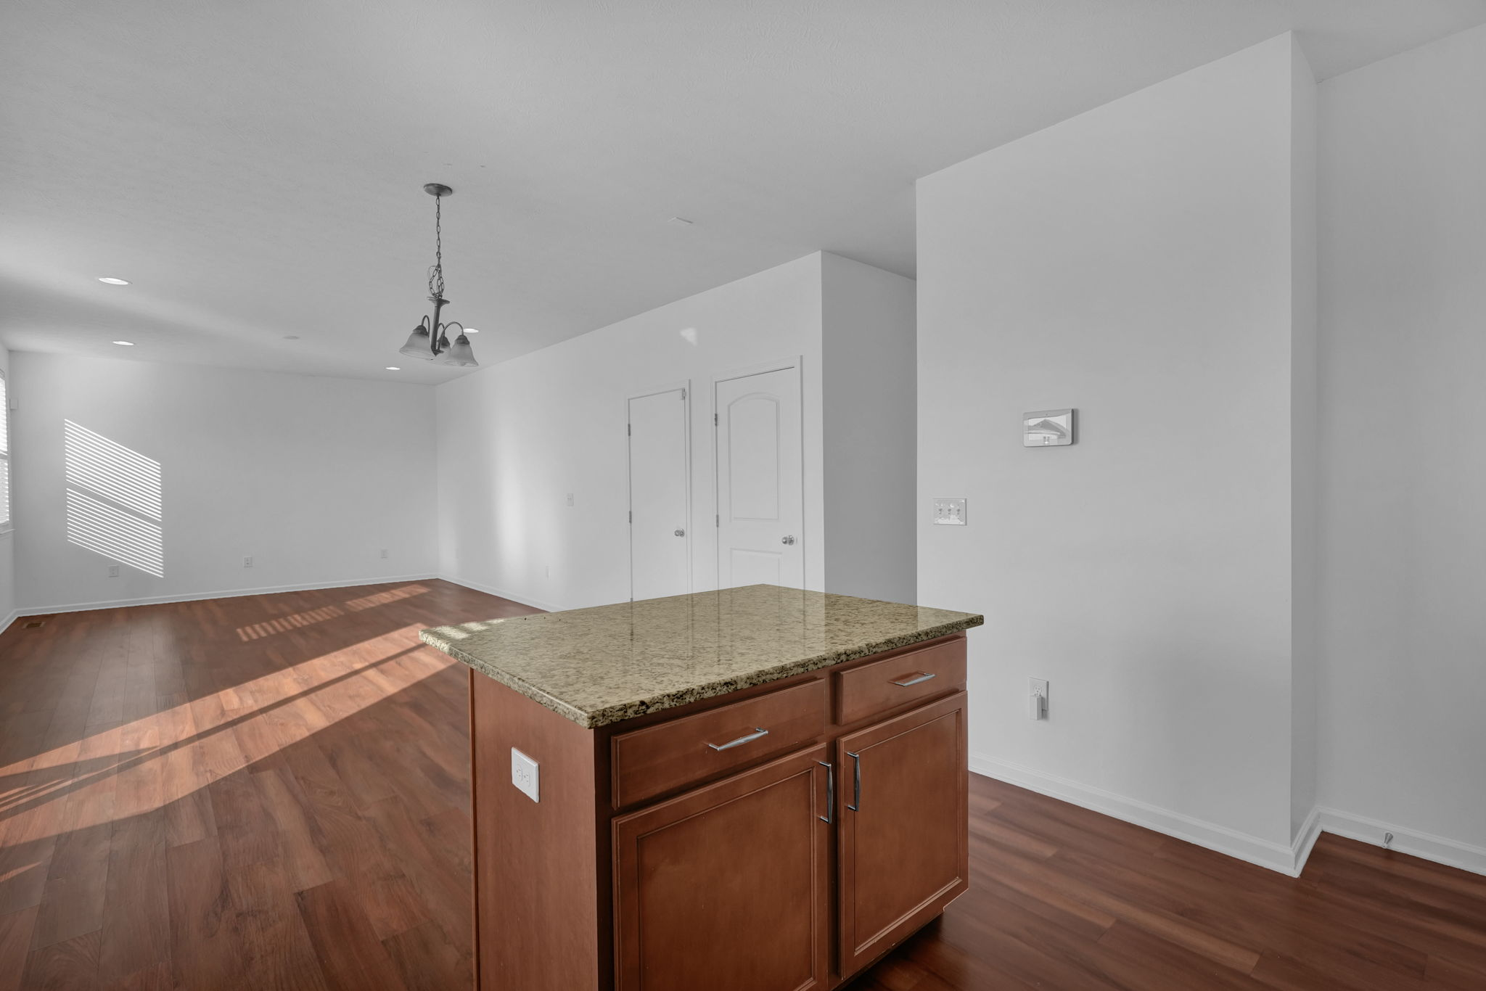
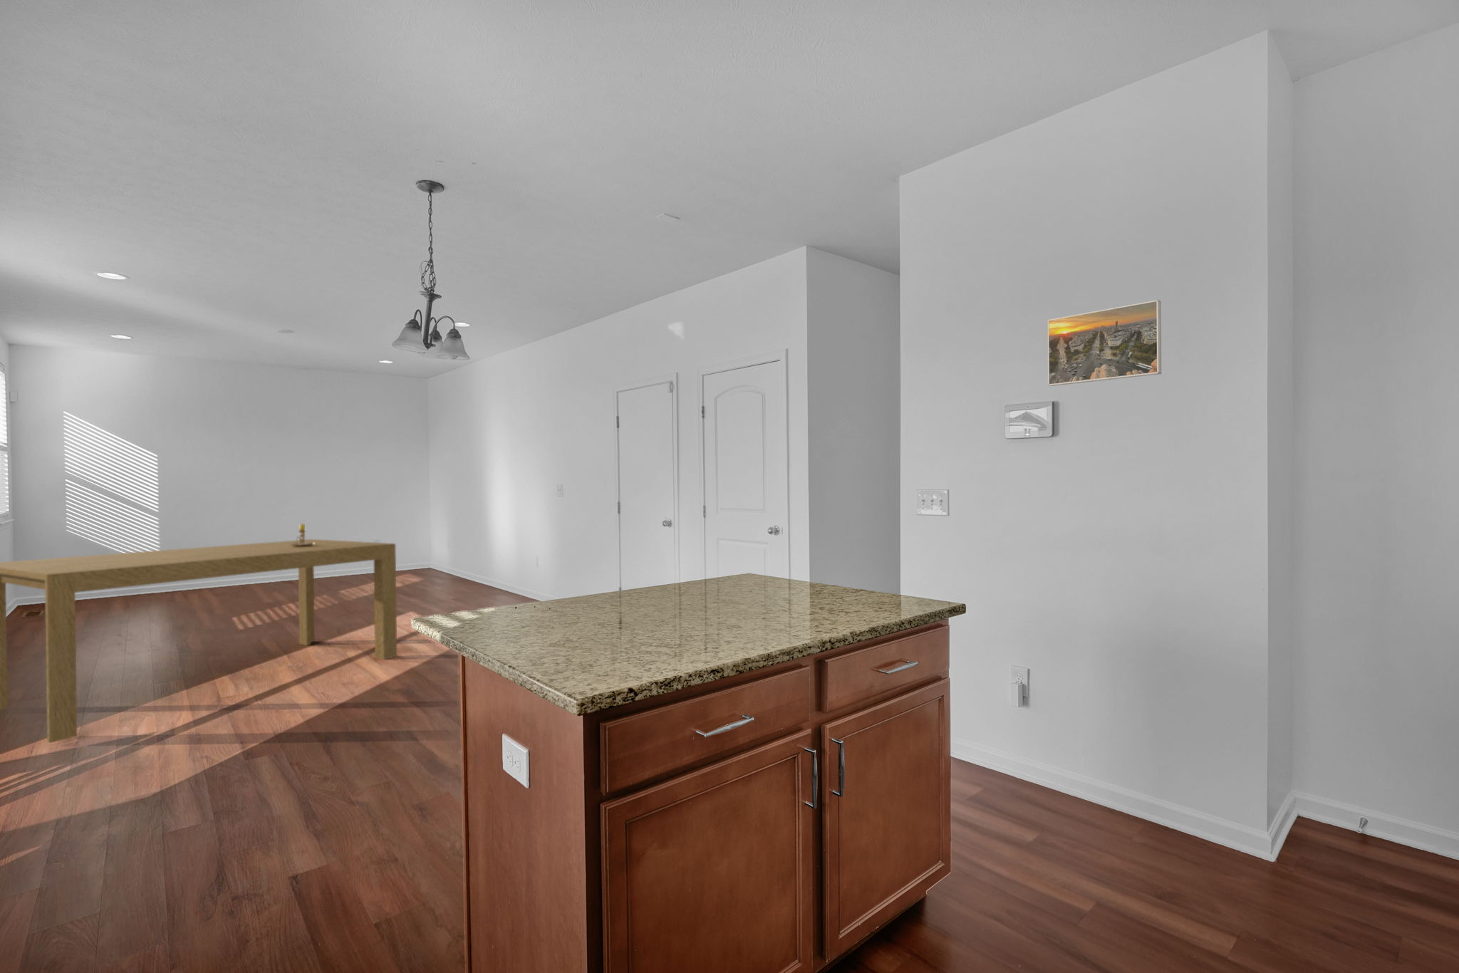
+ dining table [0,539,397,744]
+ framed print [1048,299,1162,387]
+ candlestick [290,523,314,547]
